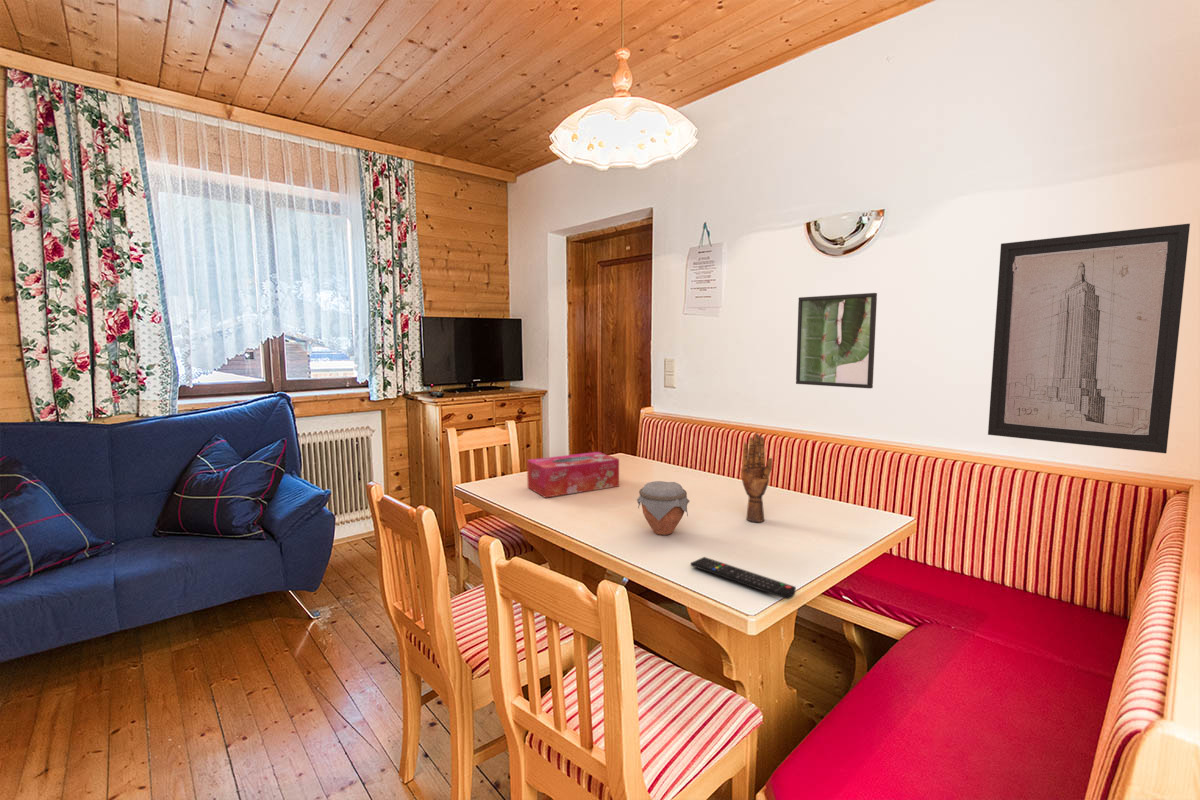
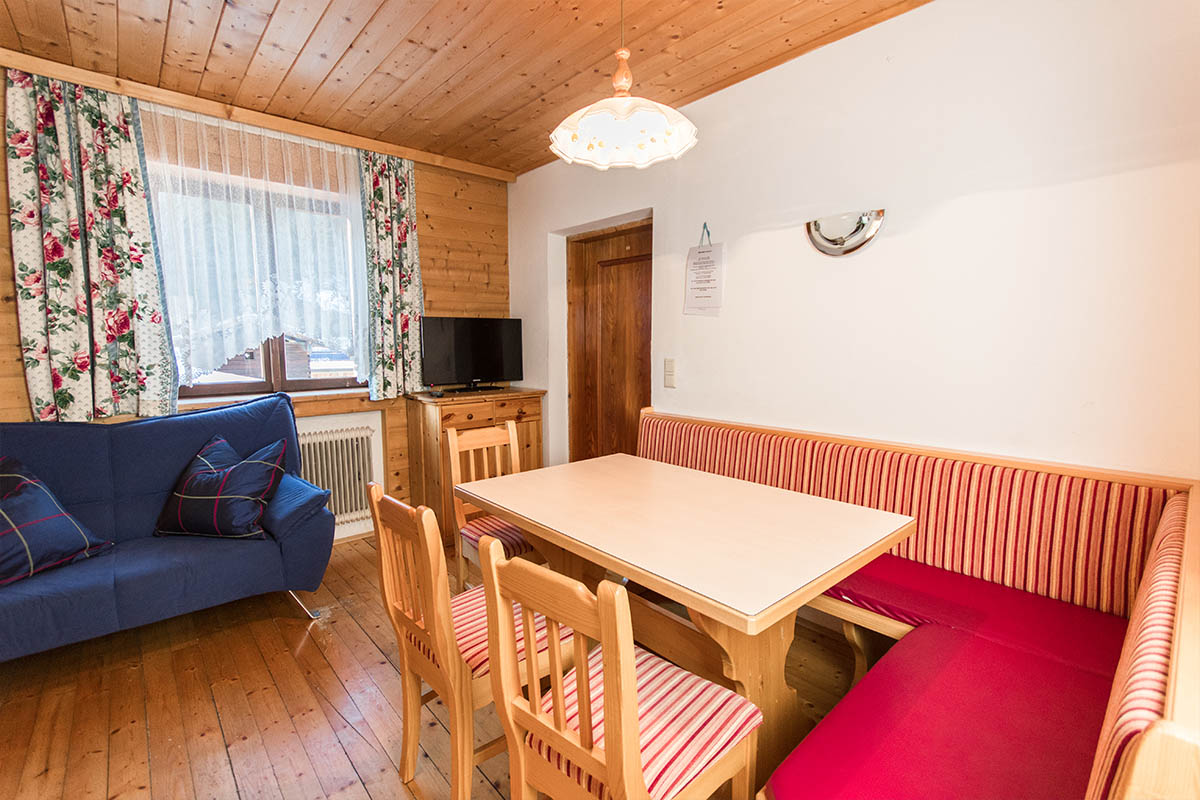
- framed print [795,292,878,389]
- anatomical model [740,433,773,523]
- tissue box [526,451,620,499]
- jar [636,480,691,536]
- wall art [987,223,1191,454]
- remote control [690,556,797,600]
